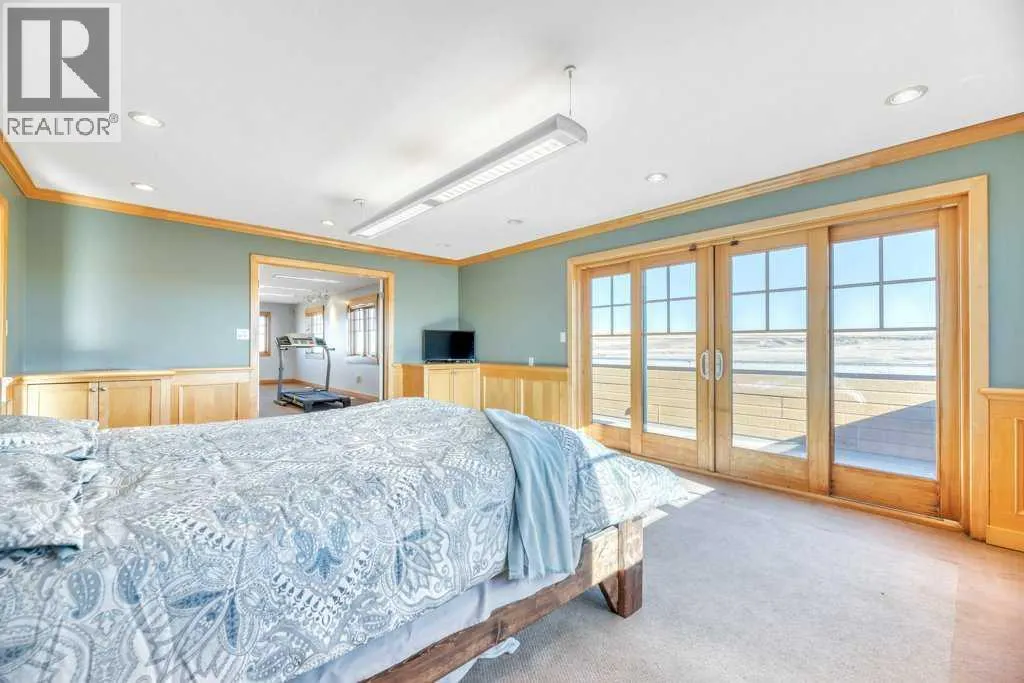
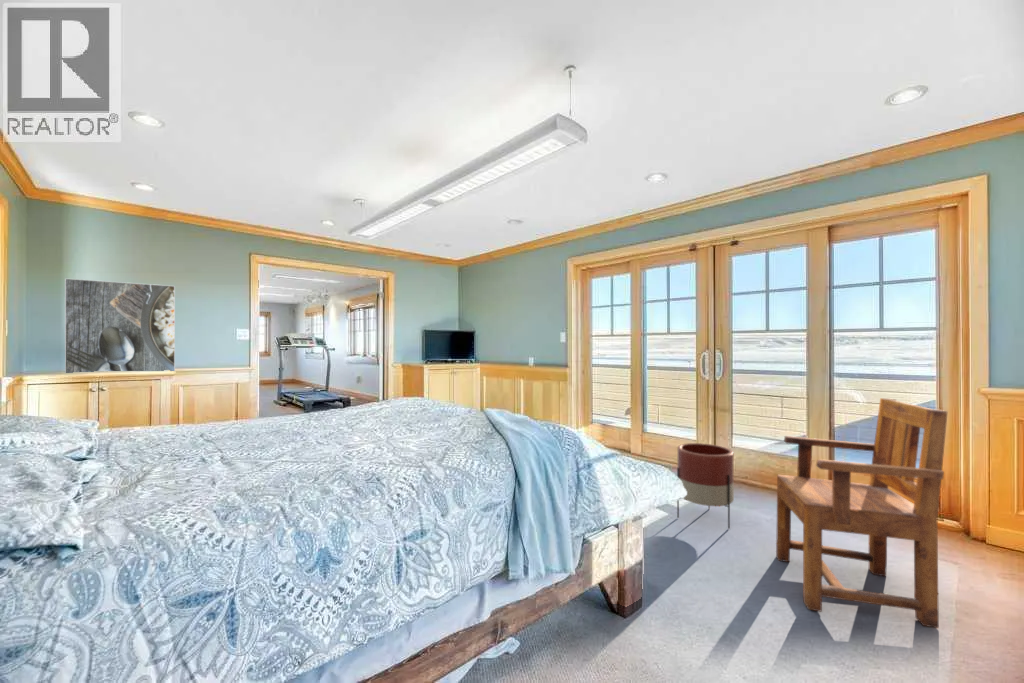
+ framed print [64,277,176,374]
+ planter [676,442,735,530]
+ armchair [775,397,949,629]
